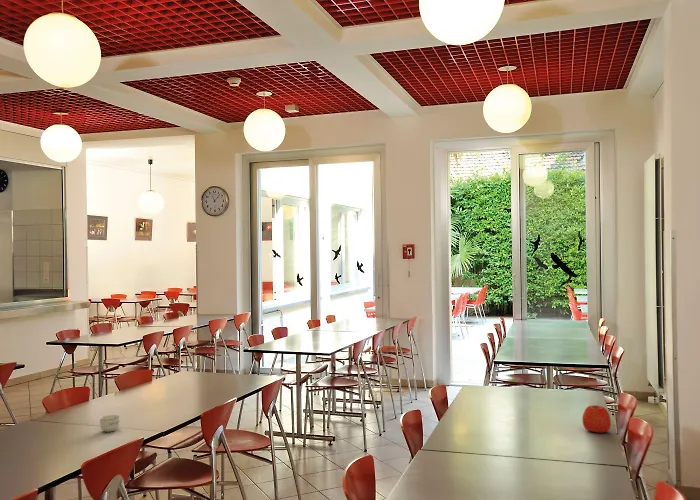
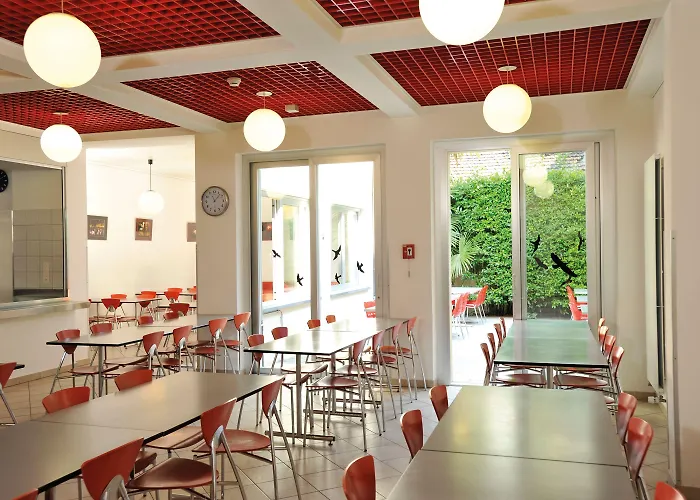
- cup [99,413,120,433]
- apple [581,404,612,434]
